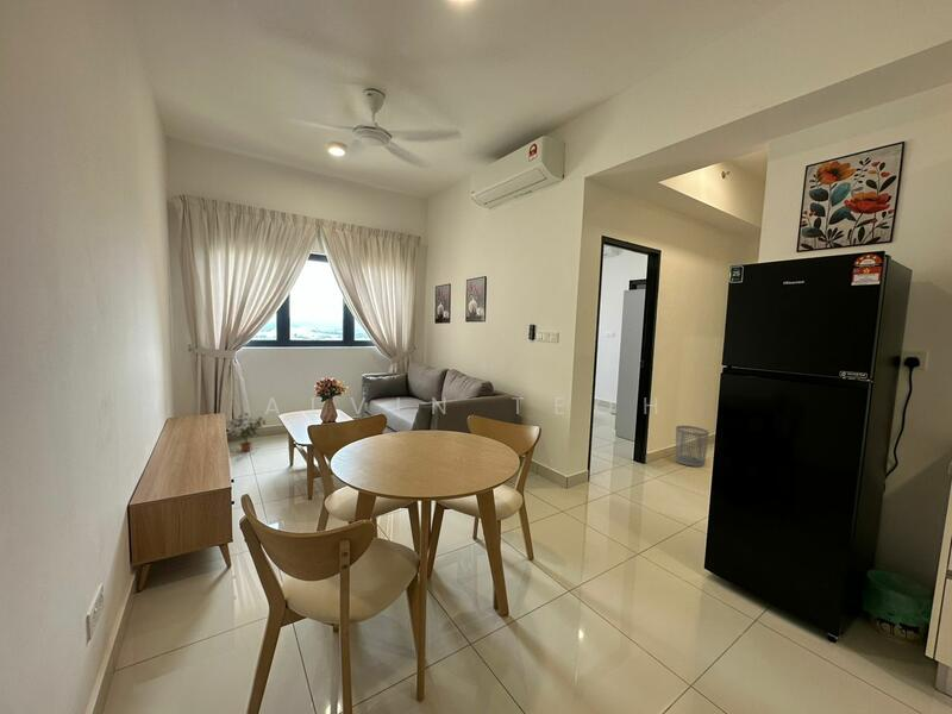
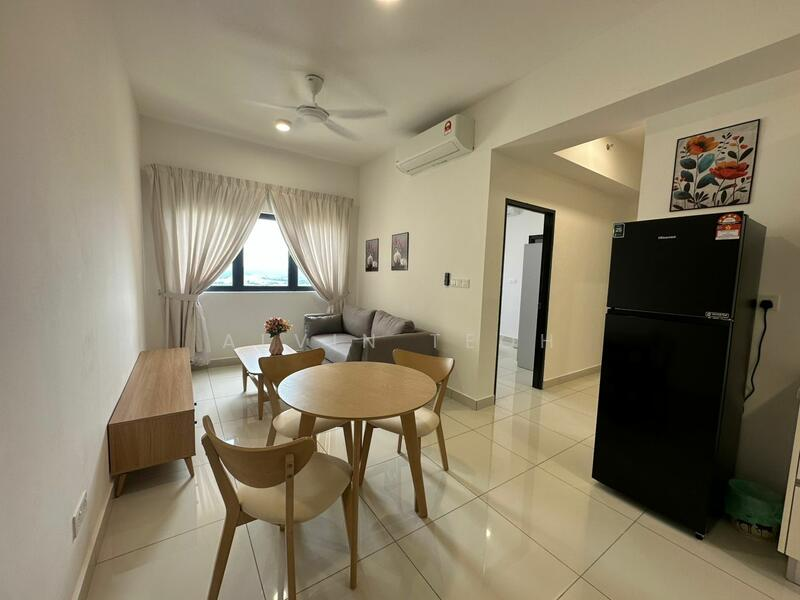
- potted plant [225,412,268,452]
- waste bin [674,425,710,468]
